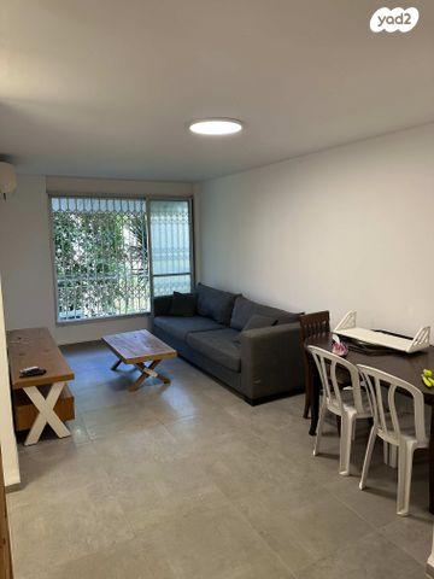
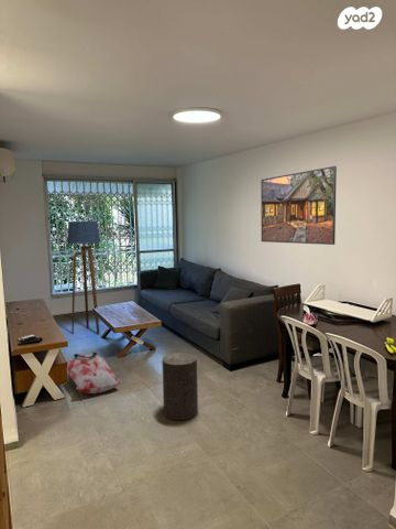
+ floor lamp [66,220,101,335]
+ stool [162,352,199,421]
+ bag [66,350,122,395]
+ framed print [260,165,338,246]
